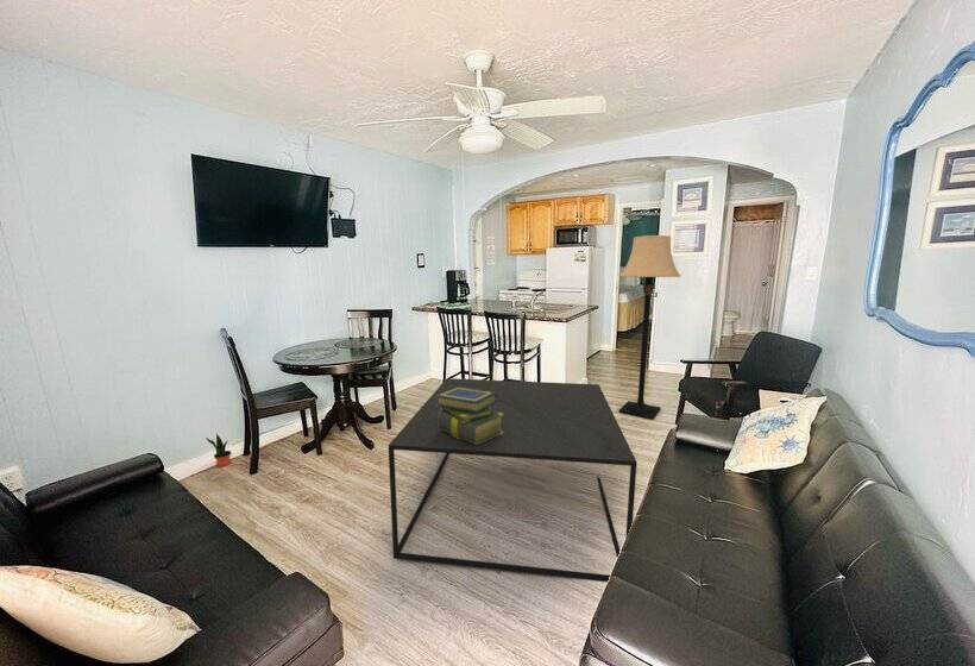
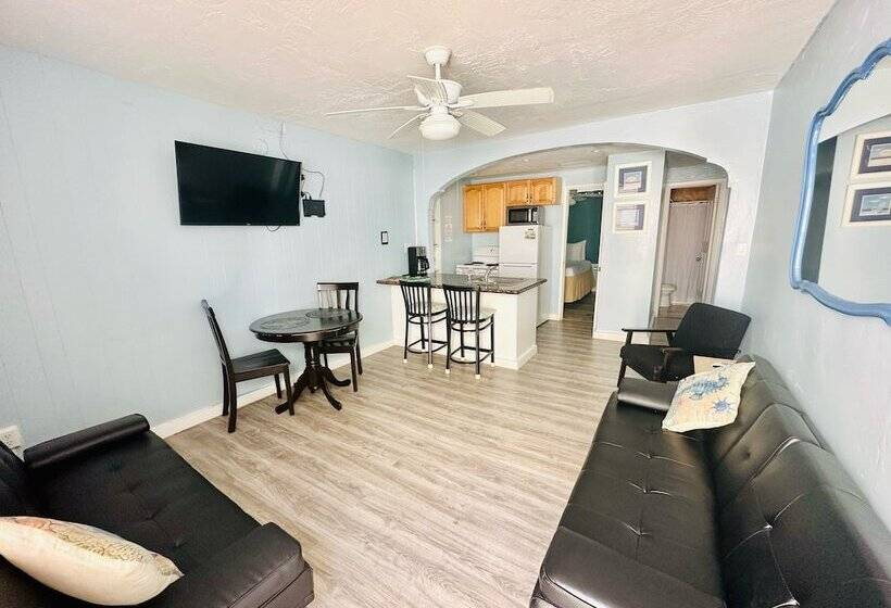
- potted plant [205,433,232,467]
- stack of books [436,388,503,445]
- lamp [618,234,681,421]
- coffee table [388,377,639,583]
